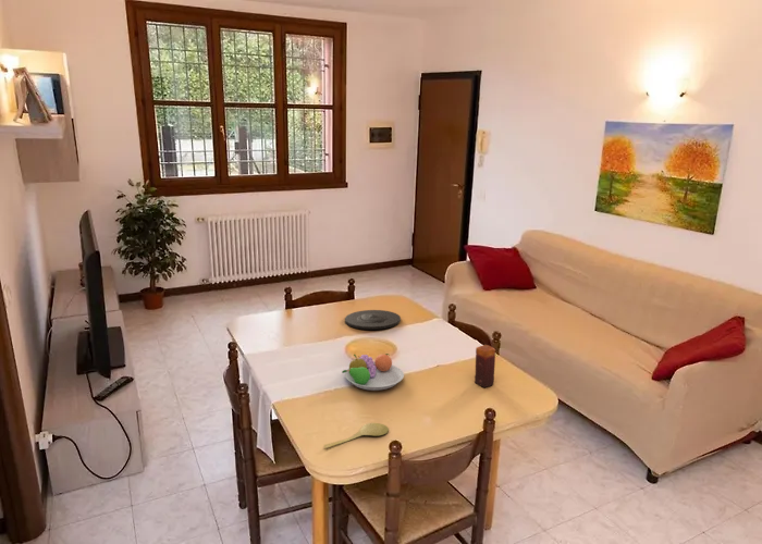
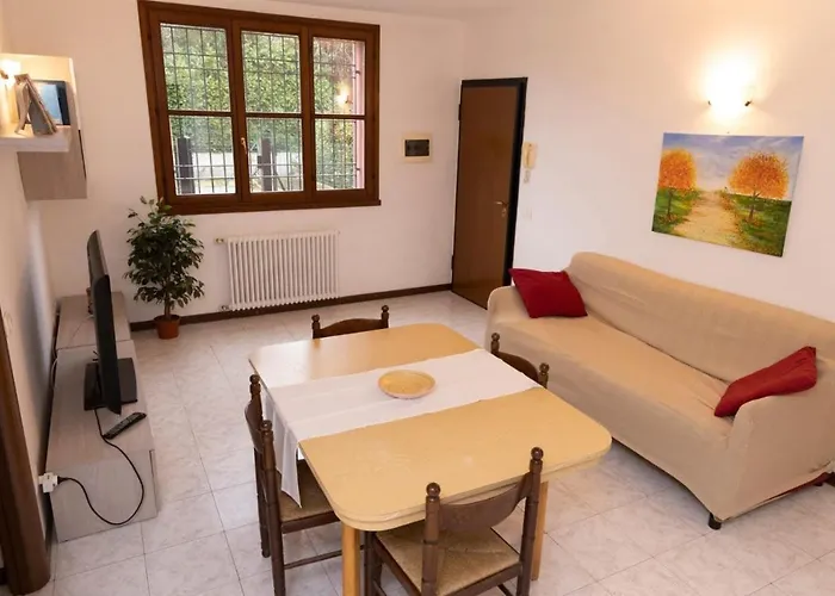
- fruit bowl [341,353,405,392]
- plate [344,309,402,331]
- spoon [322,422,390,449]
- candle [474,344,496,388]
